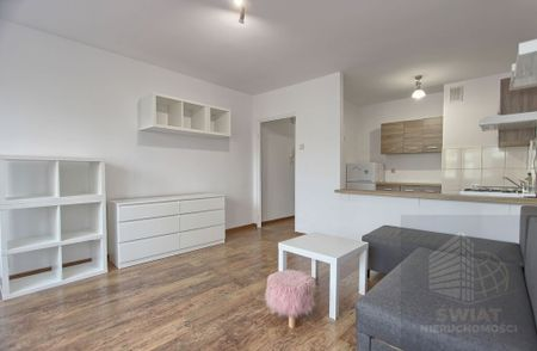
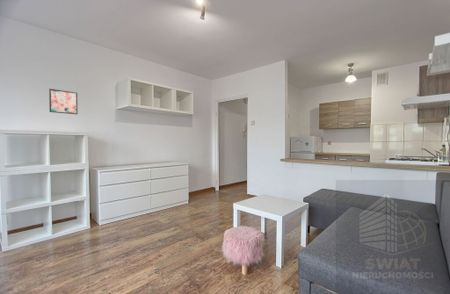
+ wall art [48,88,79,115]
